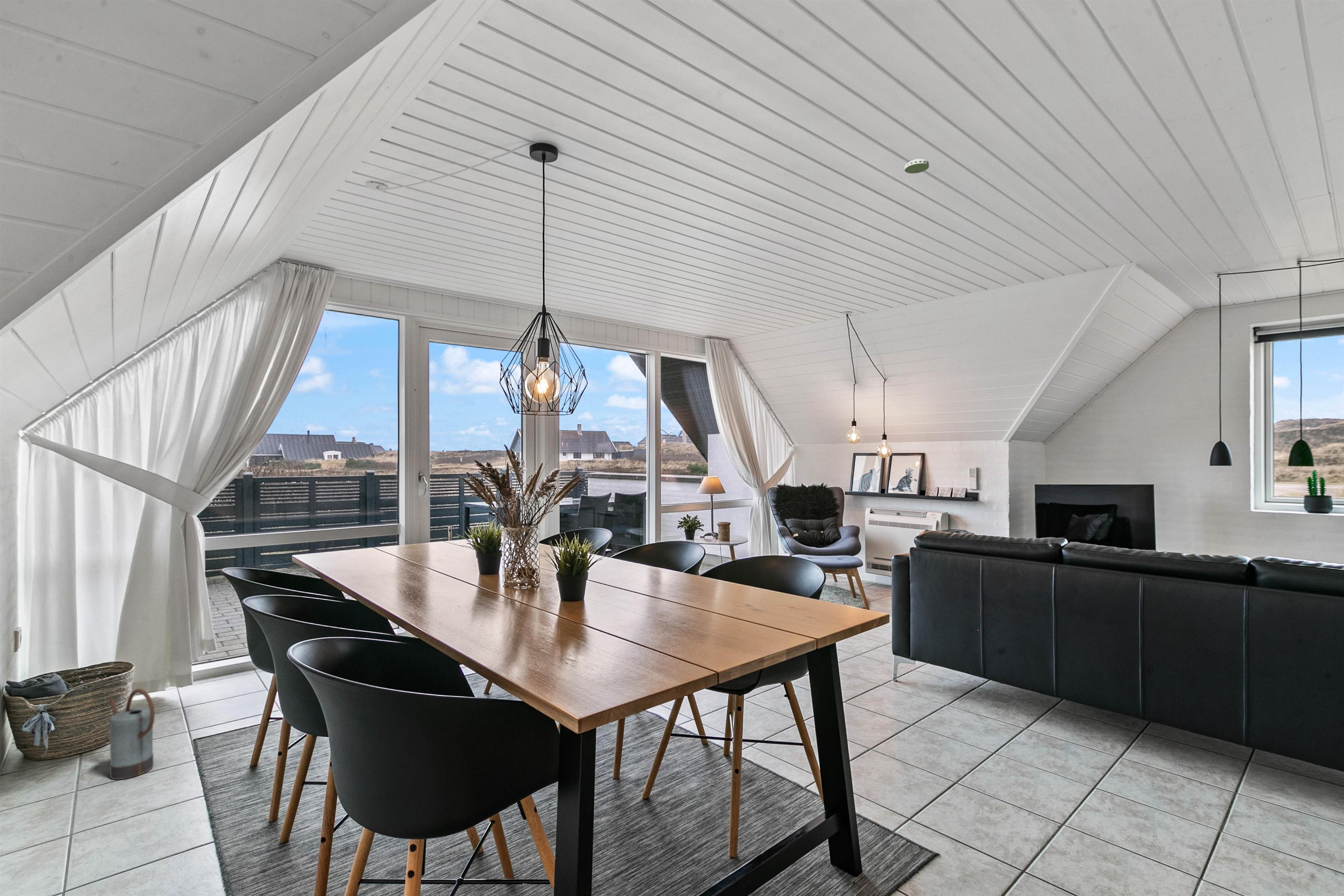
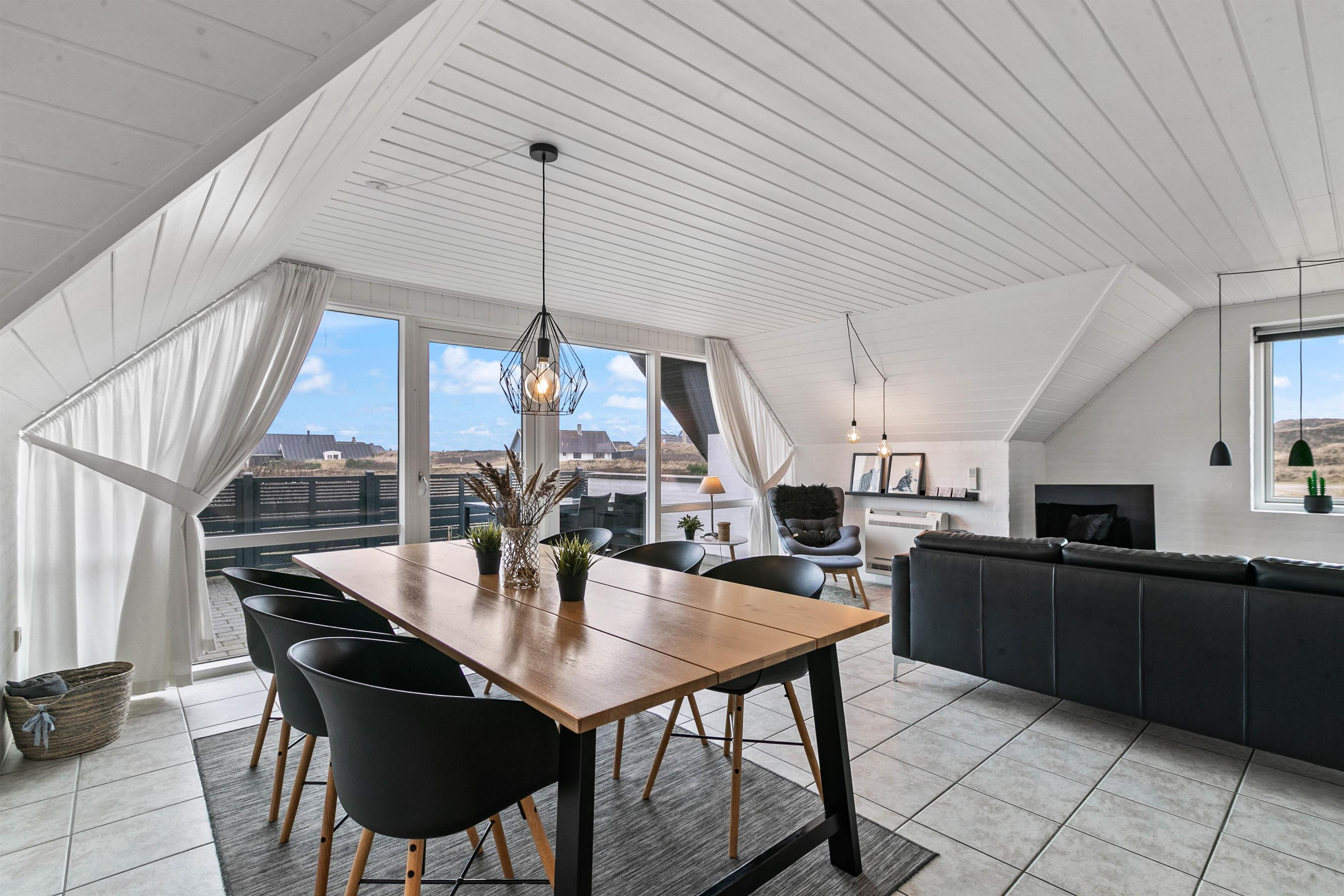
- smoke detector [904,159,929,174]
- watering can [109,688,155,780]
